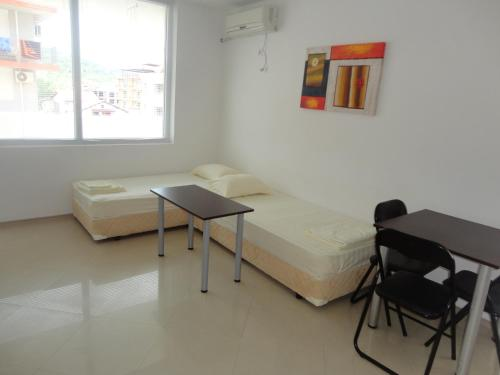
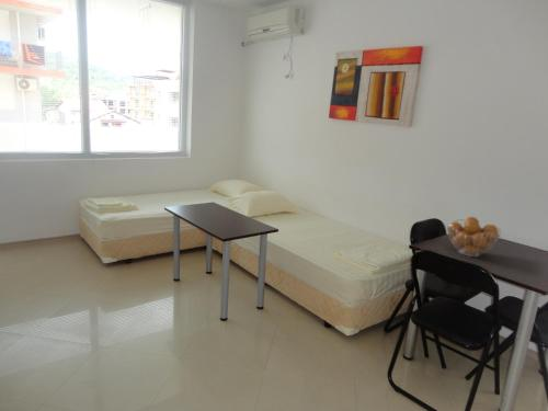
+ fruit basket [446,216,502,258]
